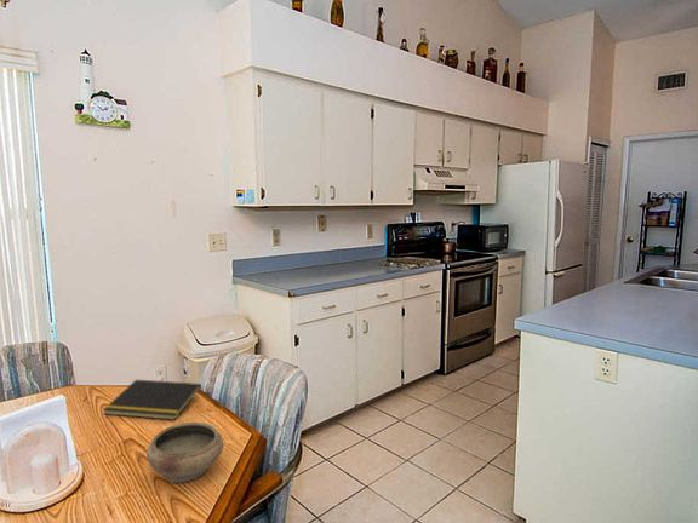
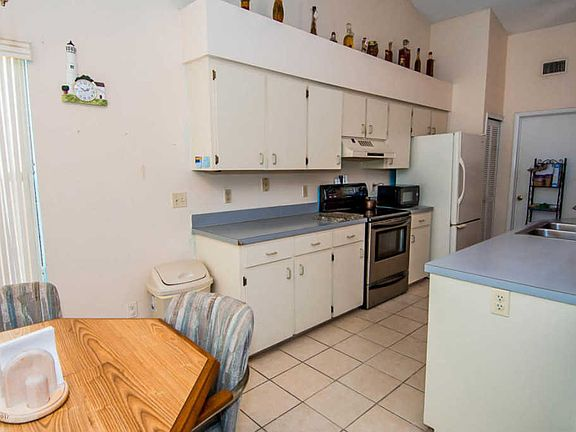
- ceramic bowl [145,421,224,484]
- notepad [102,379,202,421]
